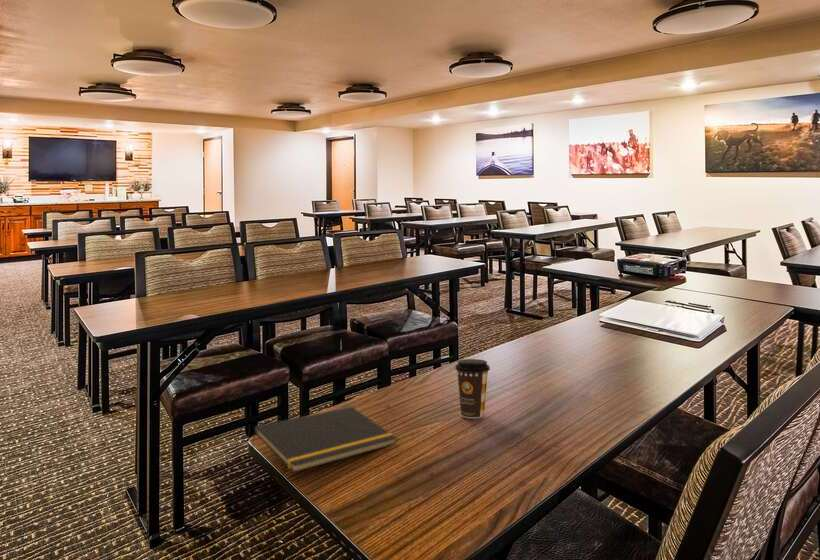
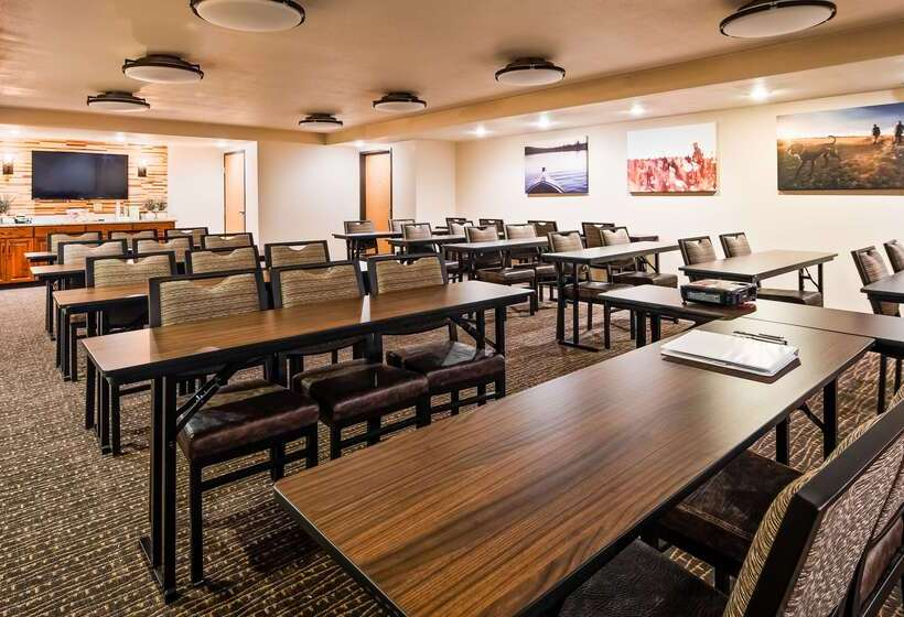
- notepad [250,406,398,474]
- coffee cup [454,358,491,419]
